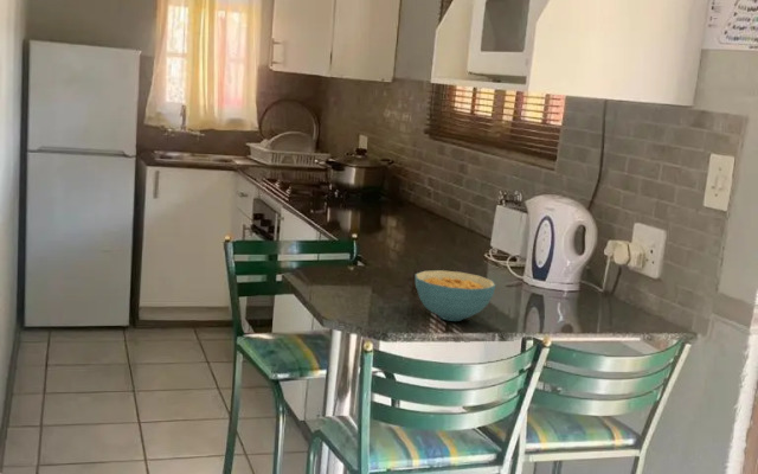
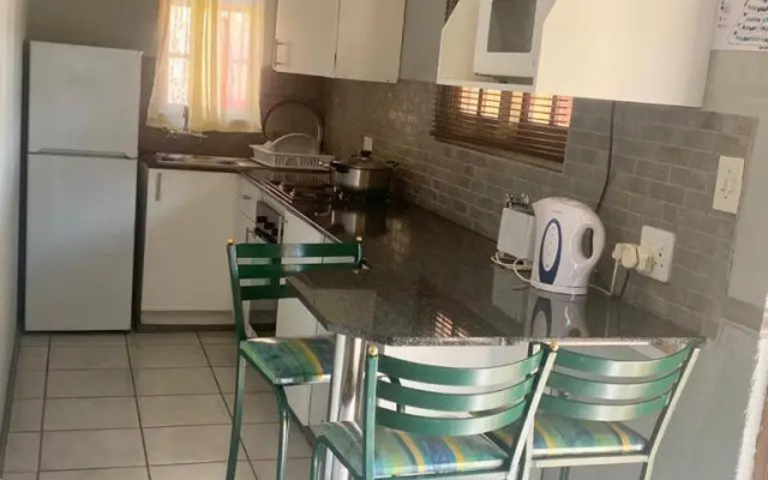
- cereal bowl [415,269,496,322]
